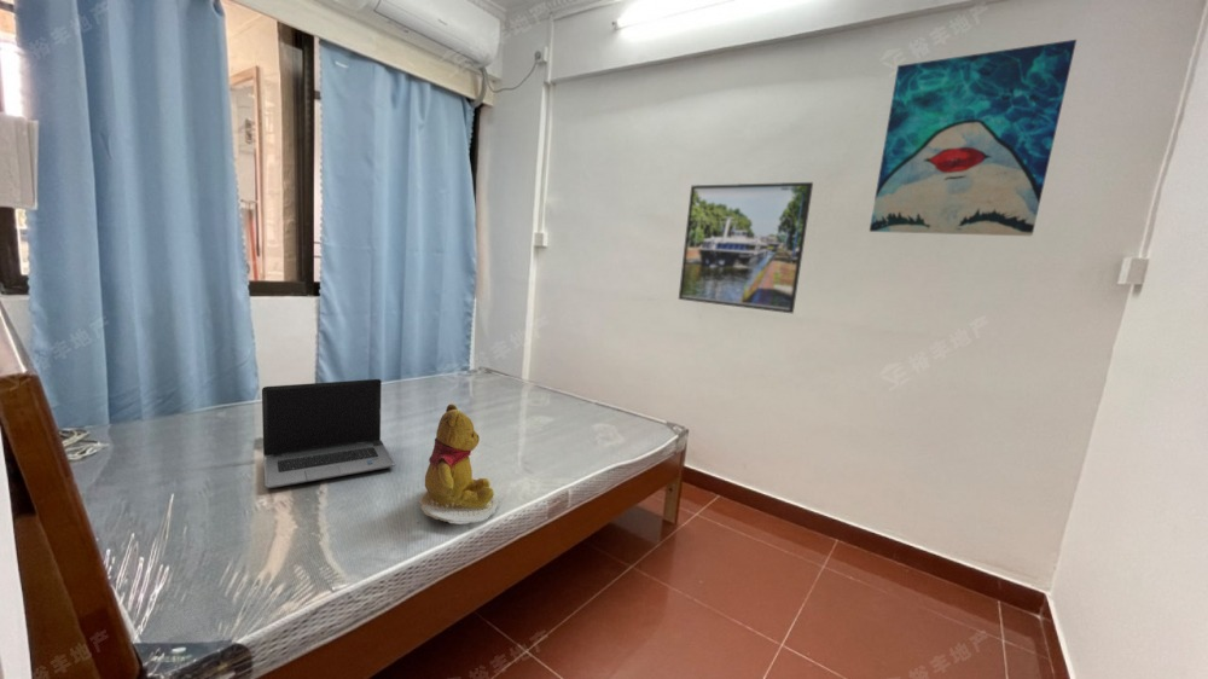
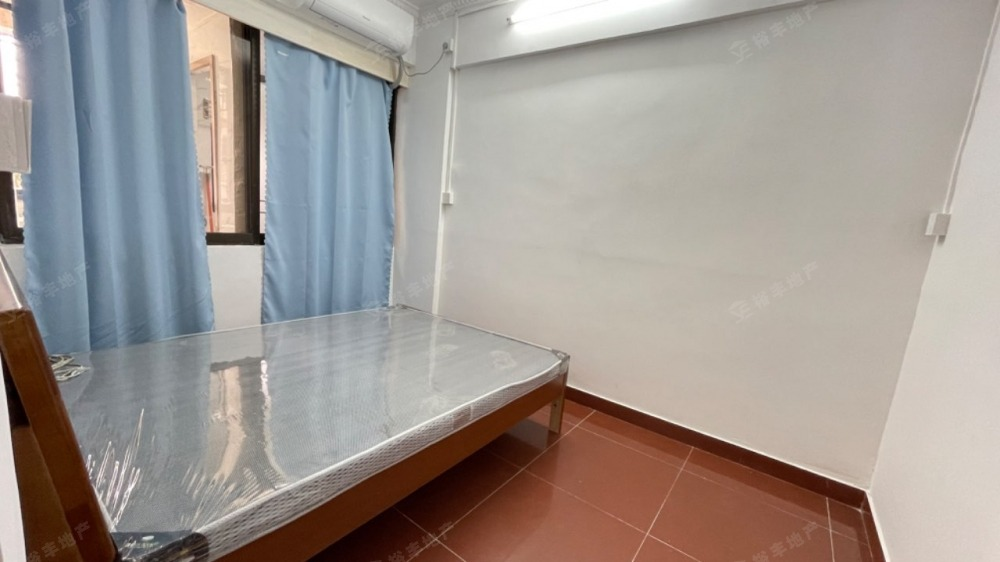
- teddy bear [416,402,499,526]
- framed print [678,181,814,314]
- wall art [869,39,1078,237]
- laptop computer [261,378,397,489]
